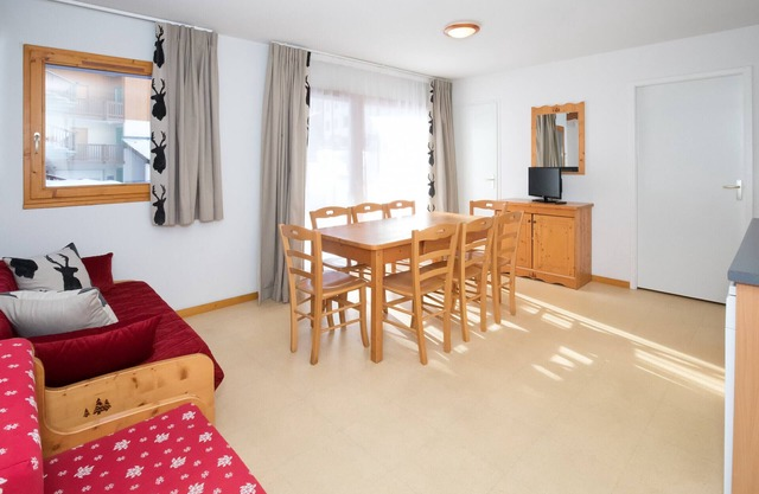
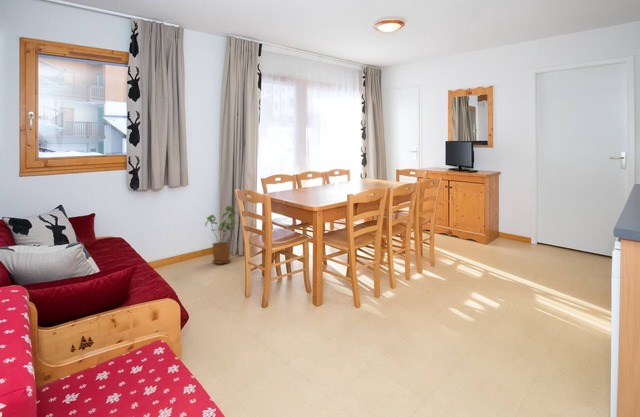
+ house plant [204,205,239,265]
